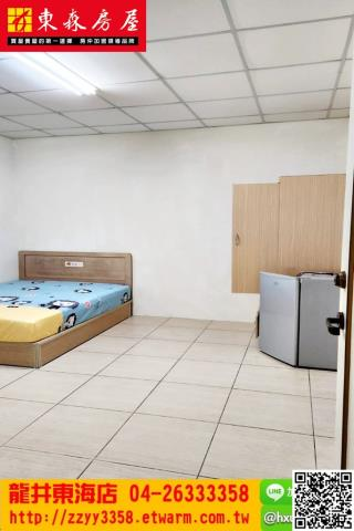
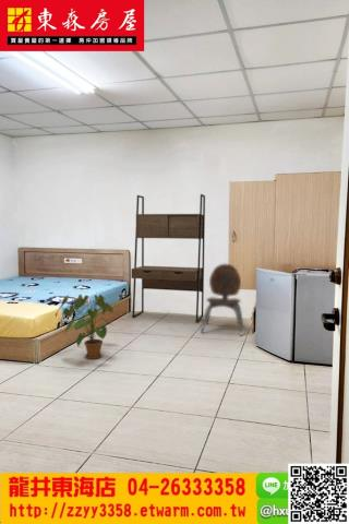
+ desk [130,193,206,323]
+ house plant [55,294,115,360]
+ chair [200,263,244,336]
